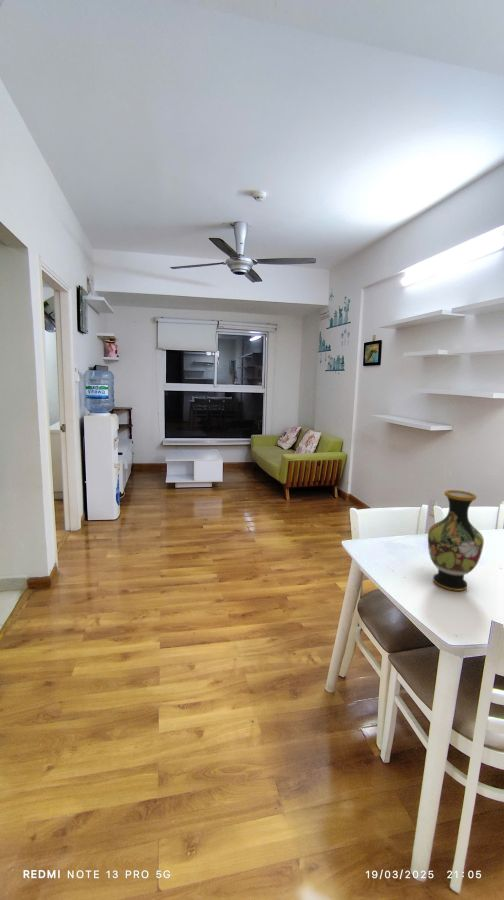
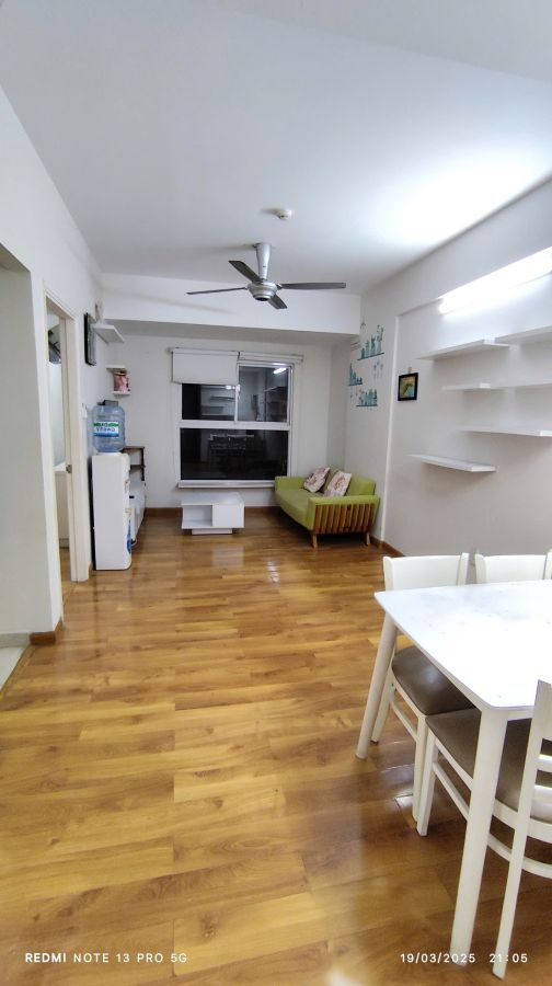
- vase [427,489,485,592]
